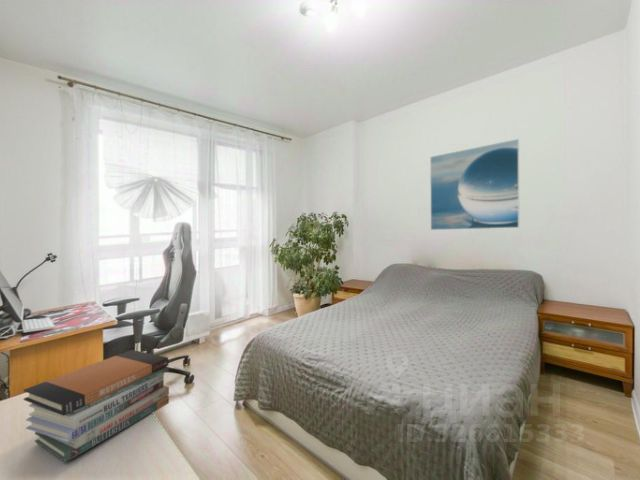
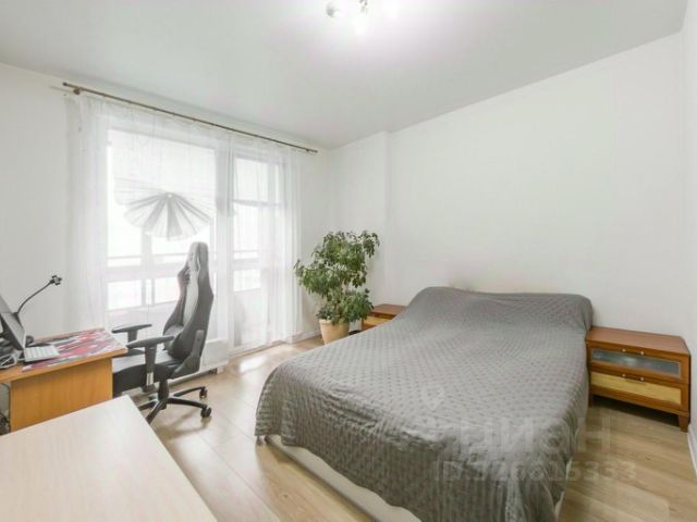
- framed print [429,138,520,231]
- book stack [22,349,170,464]
